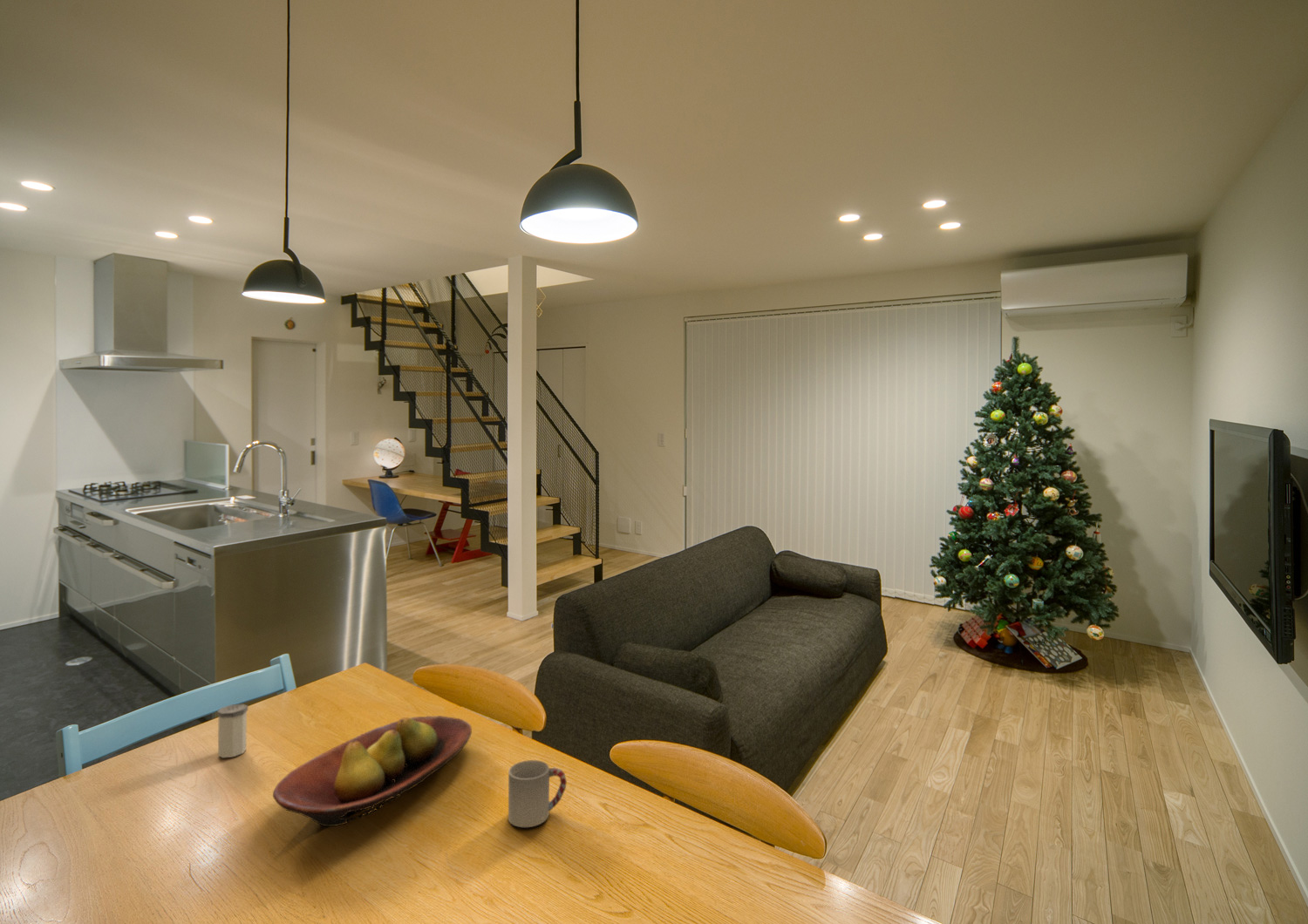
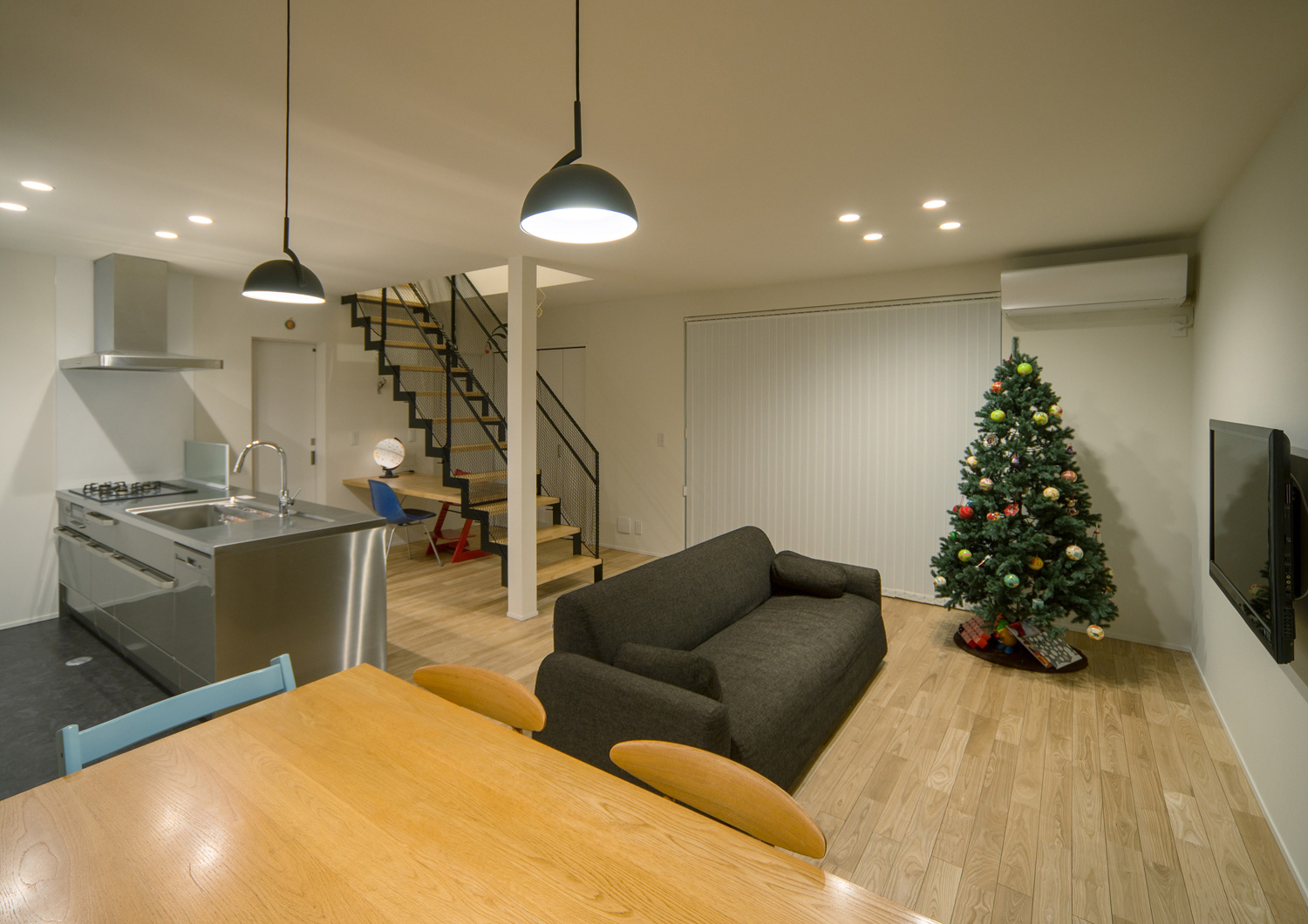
- salt shaker [216,703,249,758]
- cup [508,759,568,828]
- fruit bowl [272,715,473,827]
